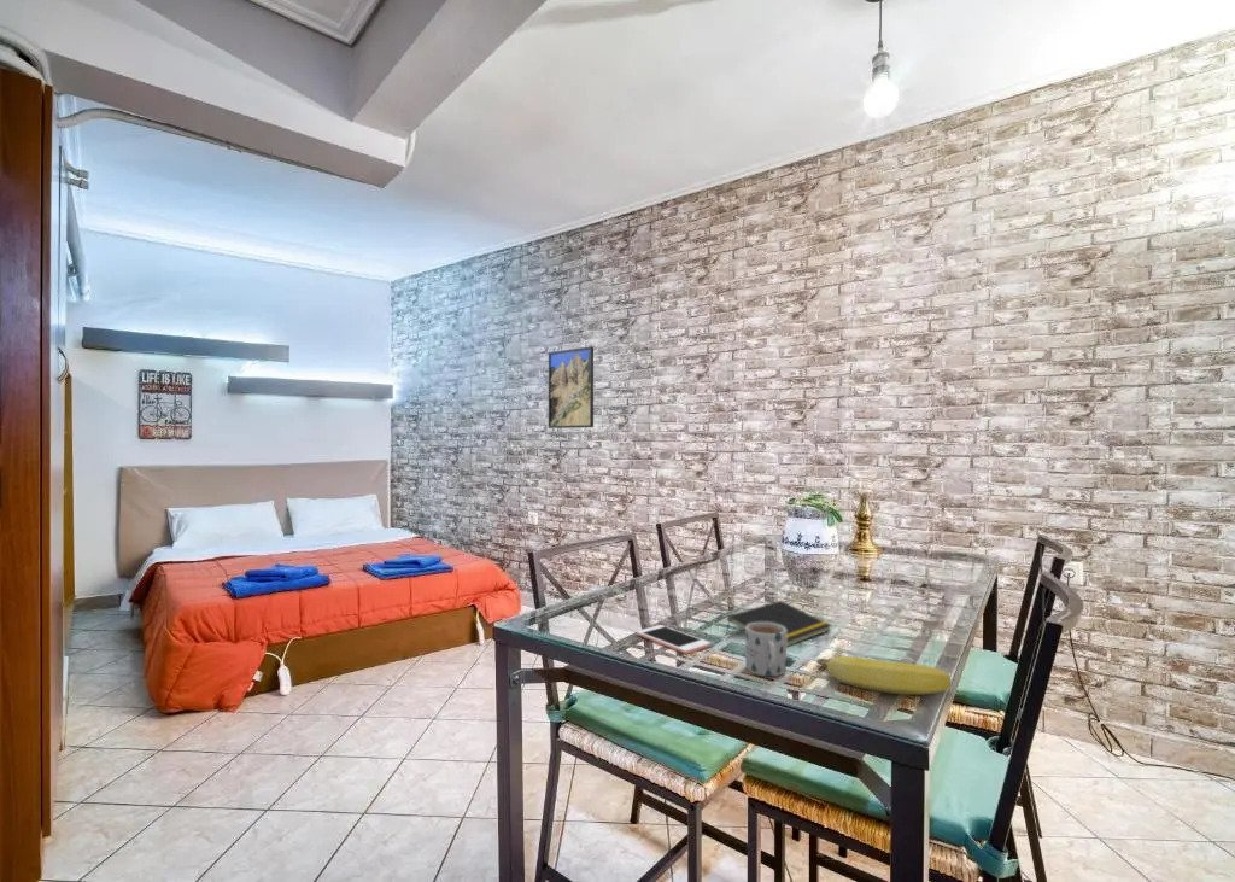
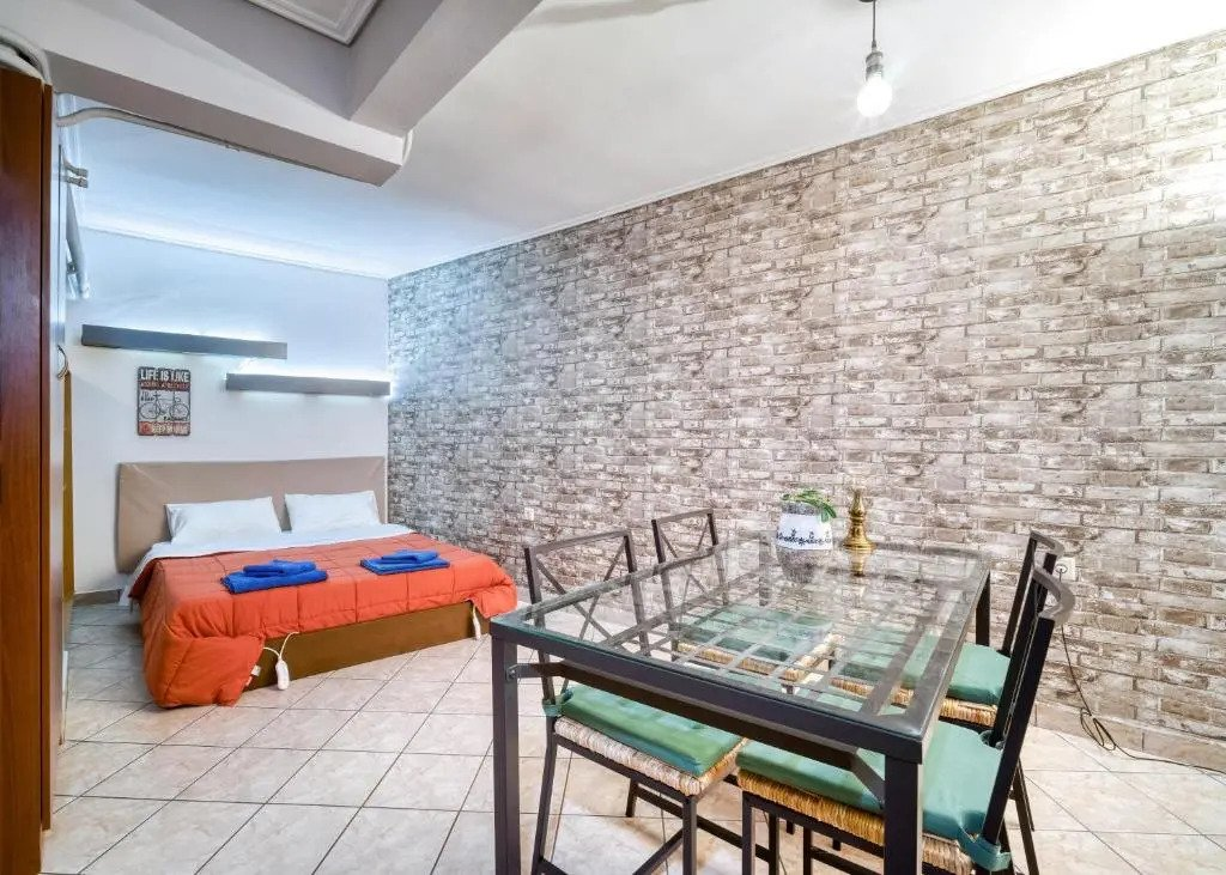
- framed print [548,345,595,430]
- cell phone [636,624,712,655]
- banana [815,655,952,696]
- mug [744,623,788,678]
- notepad [725,600,832,648]
